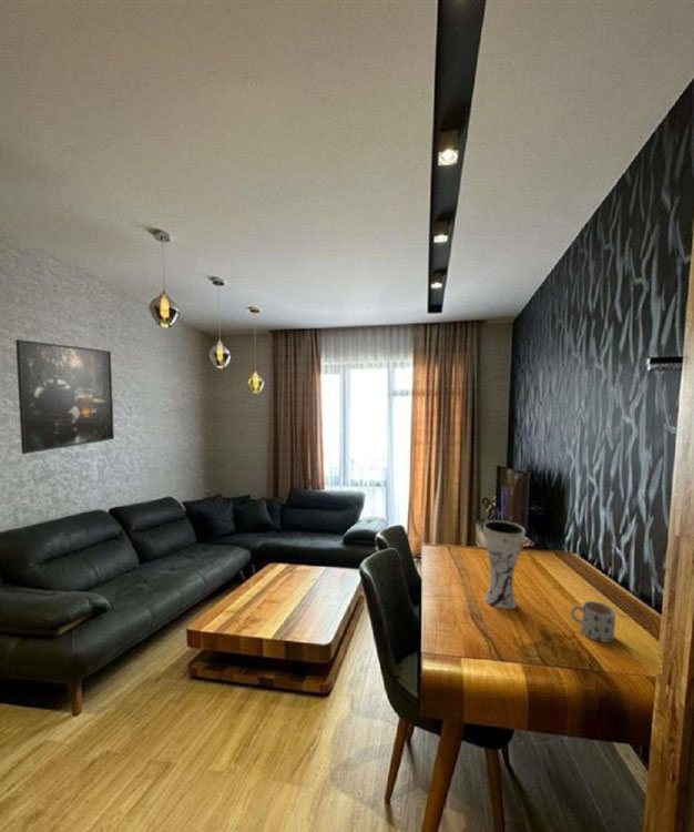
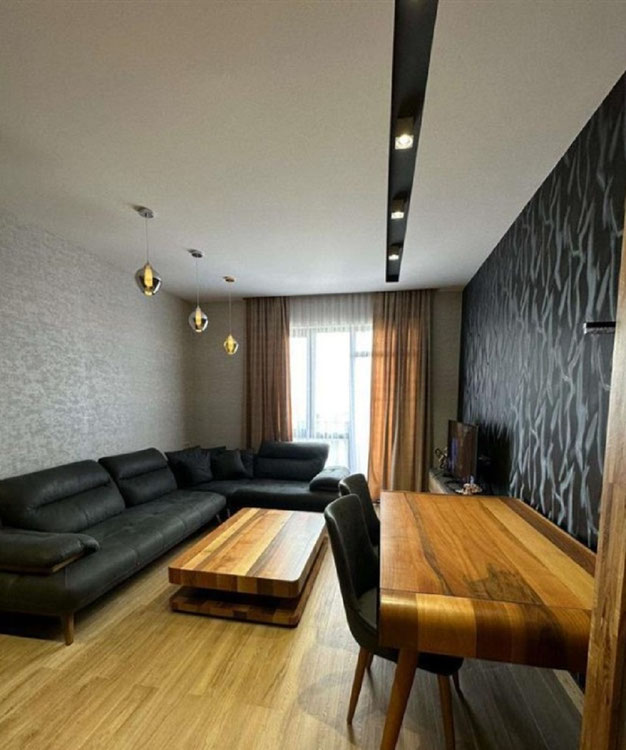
- mug [570,600,616,643]
- vase [482,519,525,610]
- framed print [14,338,115,455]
